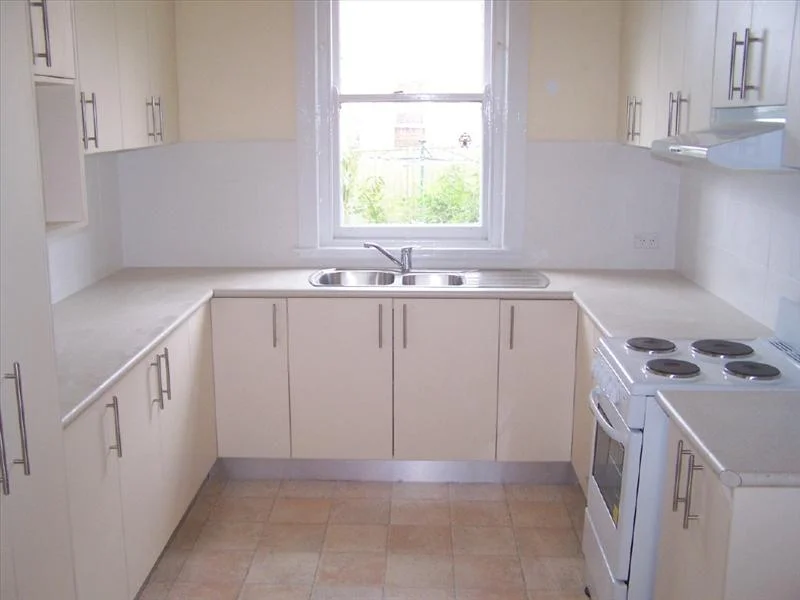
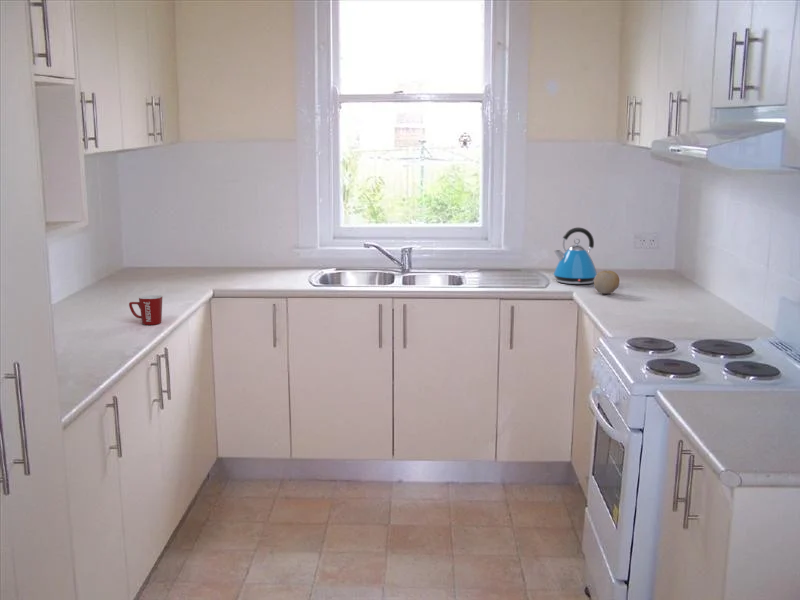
+ mug [128,294,163,326]
+ kettle [553,227,598,285]
+ fruit [593,270,620,295]
